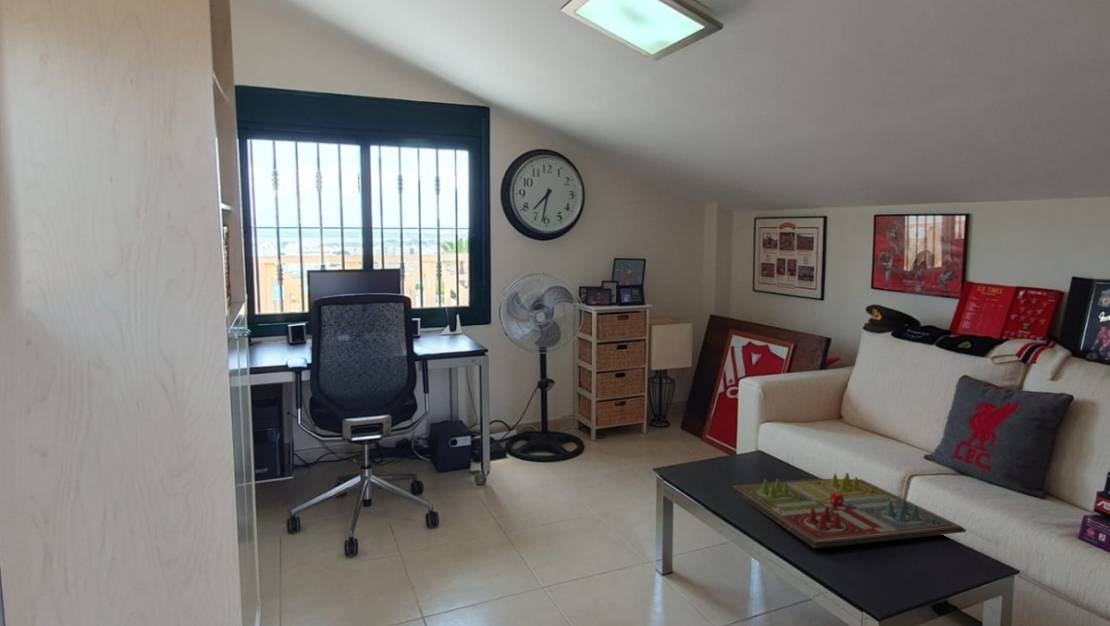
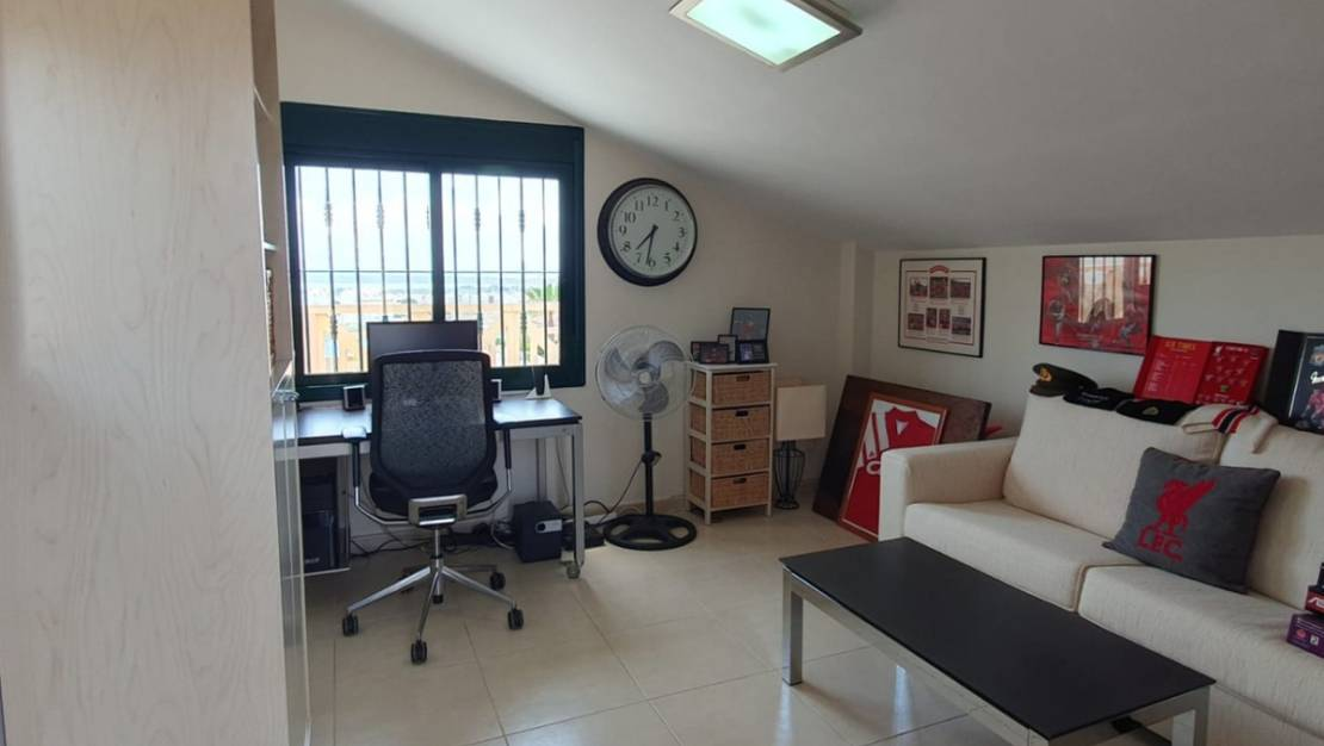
- gameboard [727,472,967,549]
